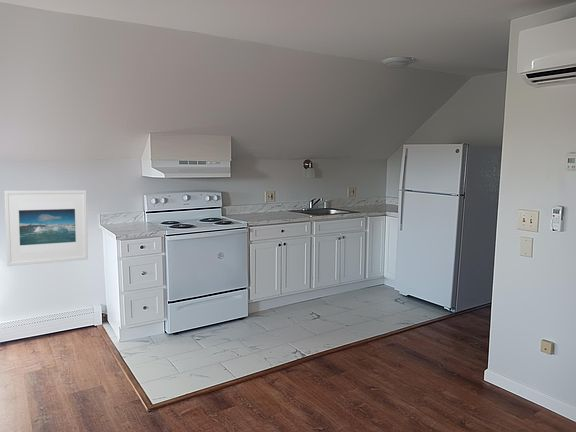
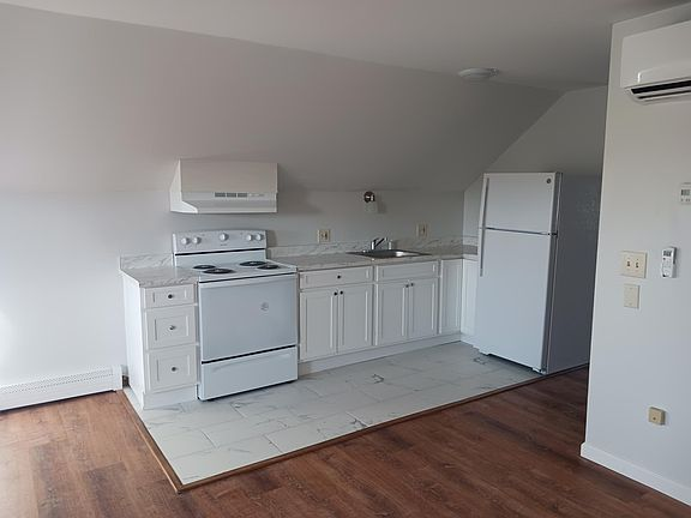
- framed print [3,189,89,267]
